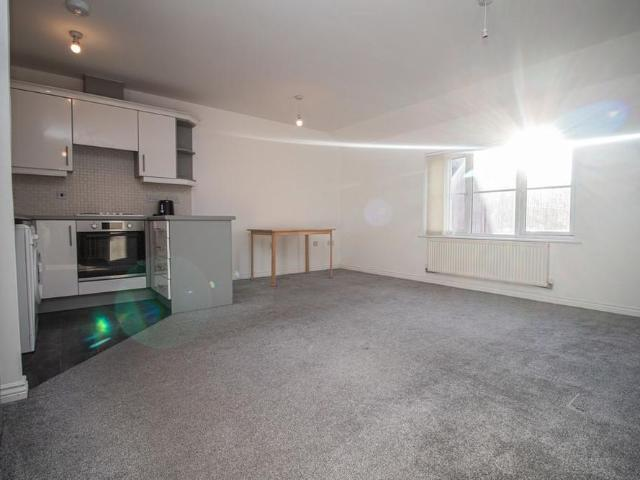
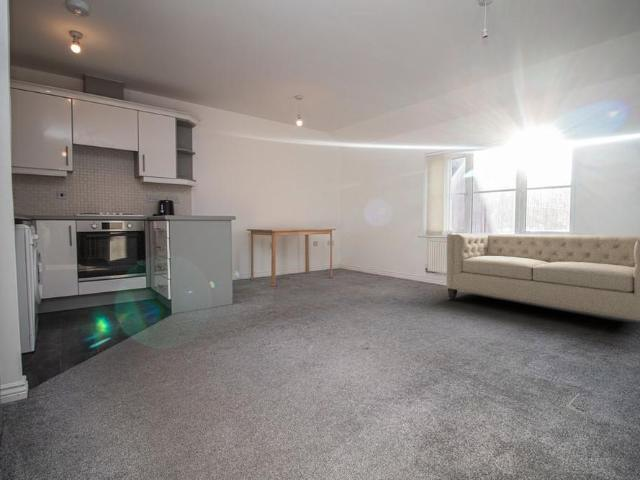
+ sofa [446,232,640,322]
